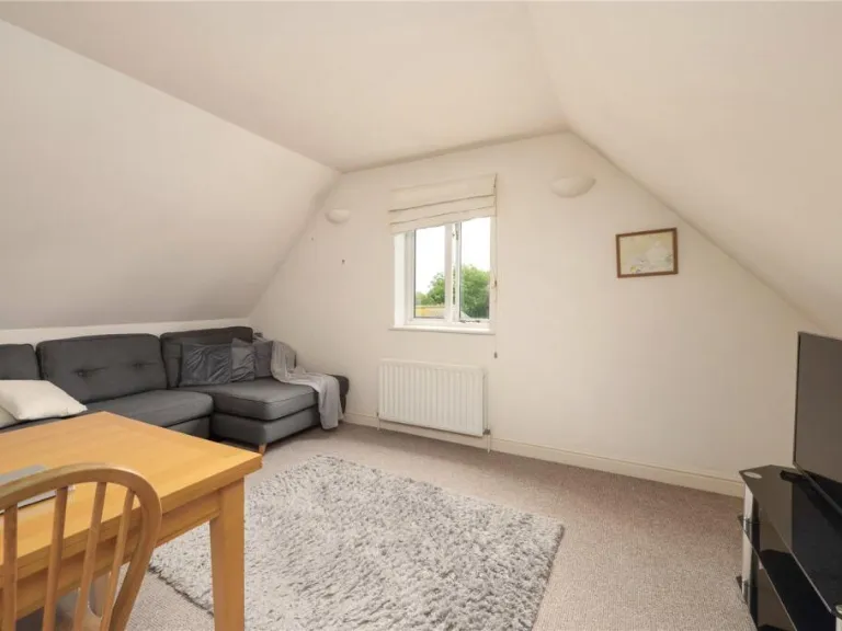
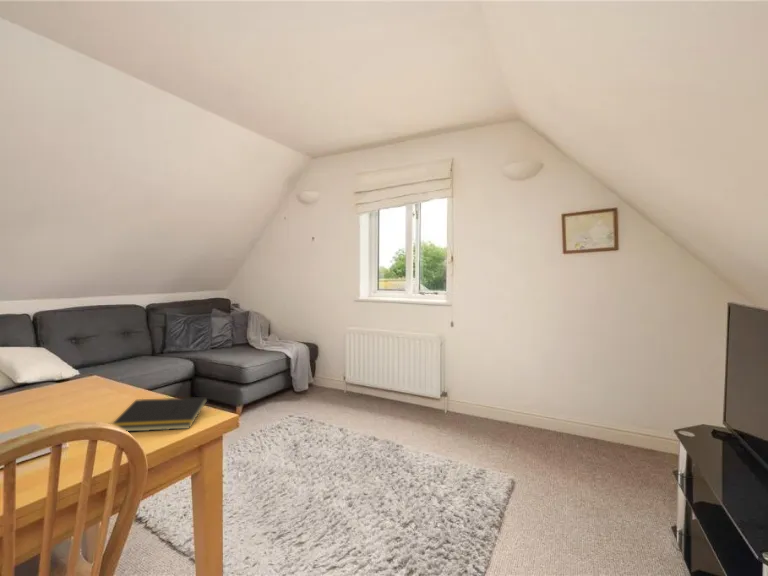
+ notepad [111,396,208,432]
